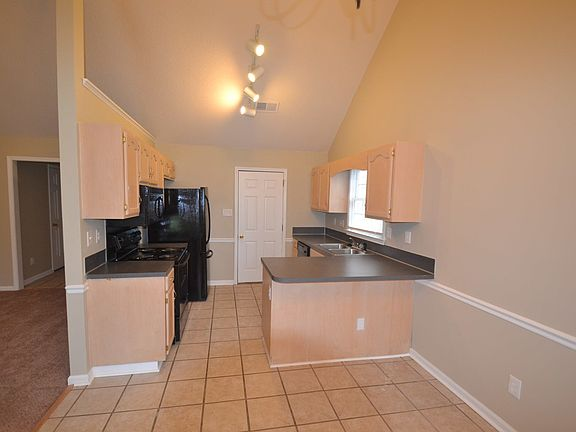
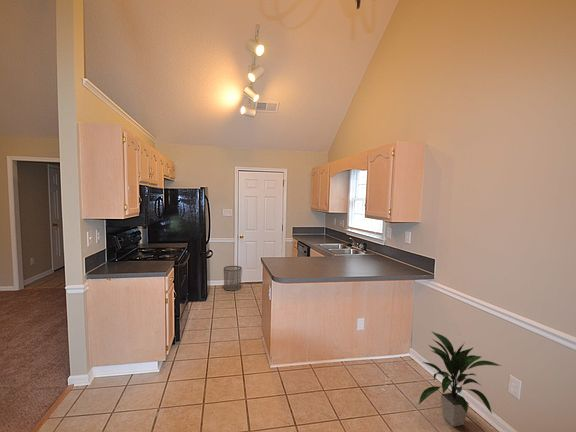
+ indoor plant [417,330,503,428]
+ waste bin [223,265,243,292]
